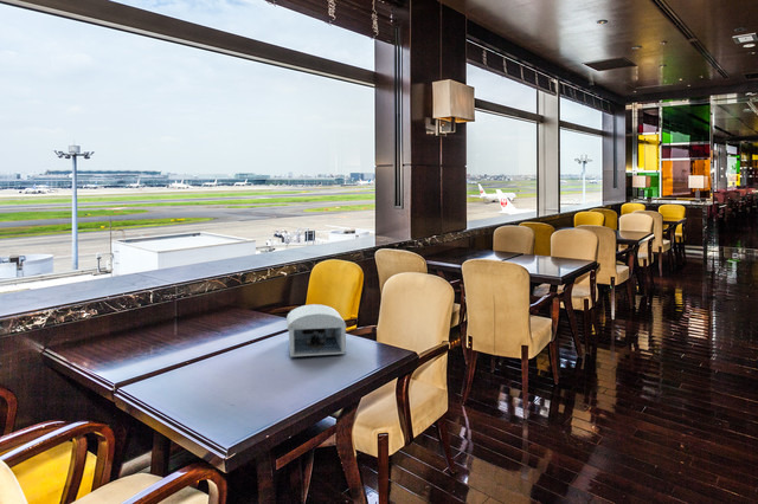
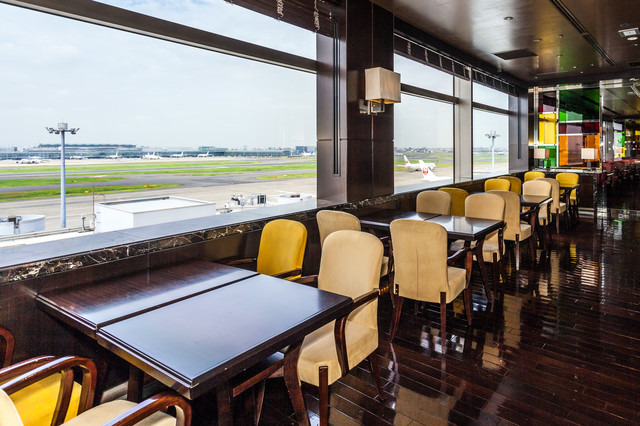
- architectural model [285,303,348,357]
